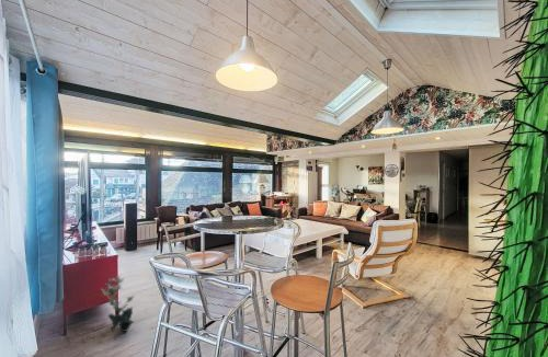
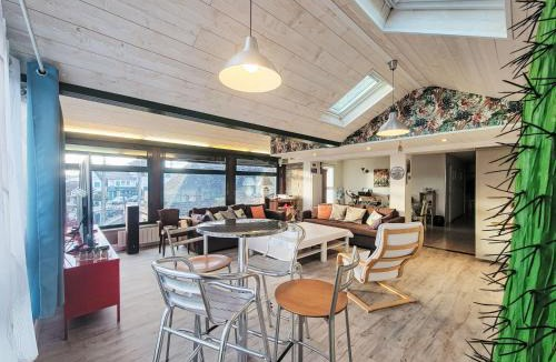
- decorative plant [100,275,136,334]
